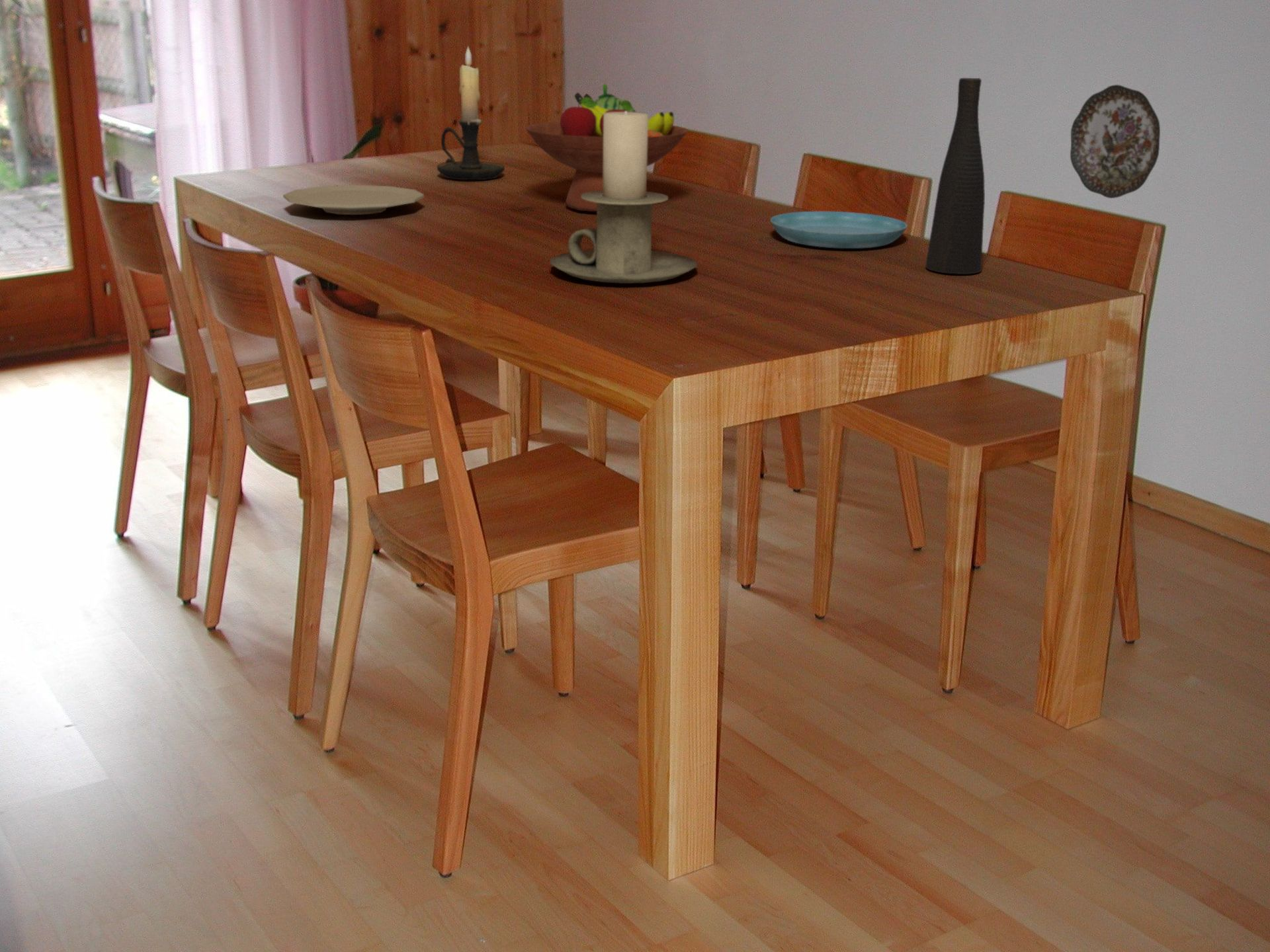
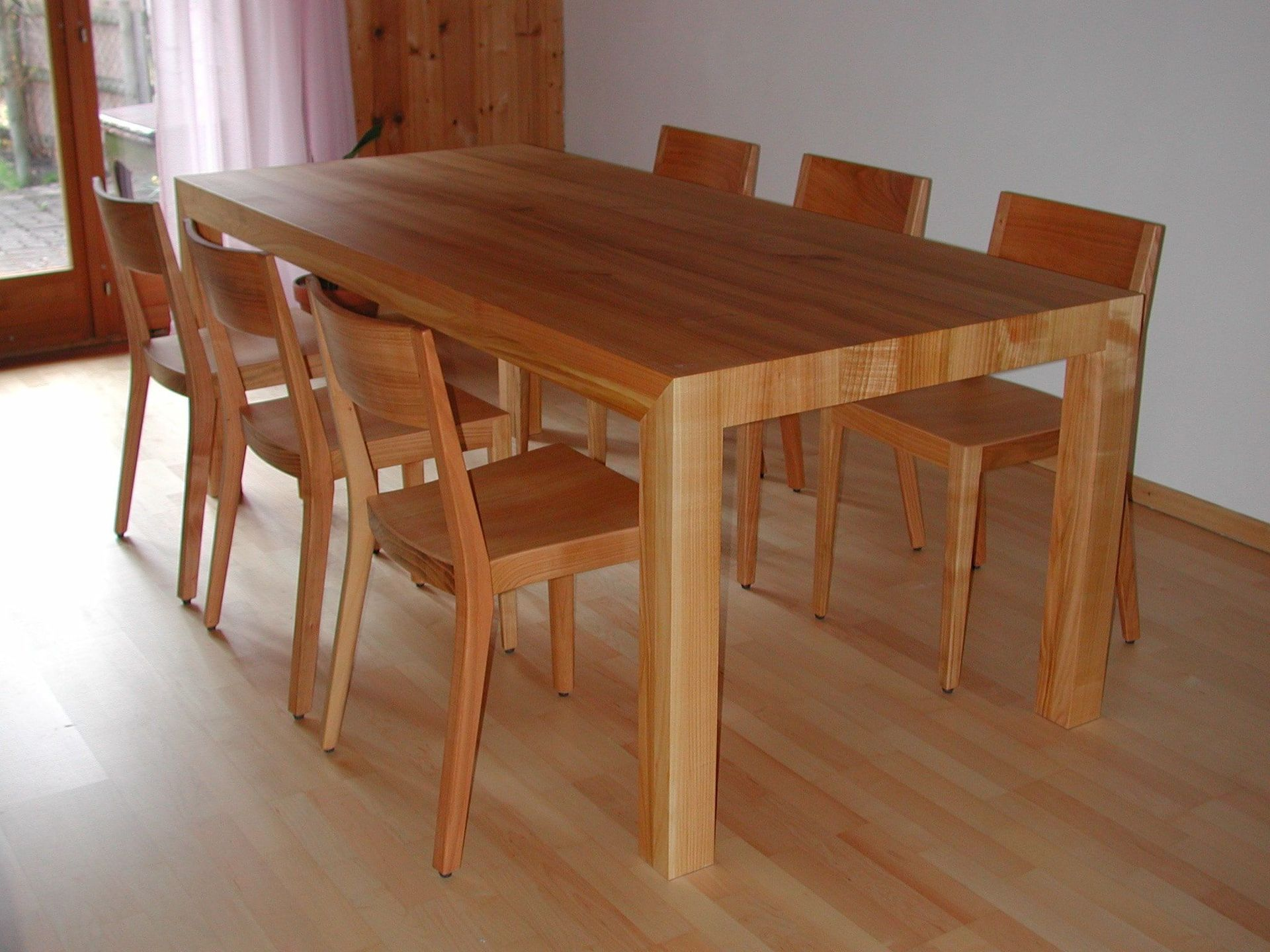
- fruit bowl [524,92,689,212]
- plate [282,184,425,216]
- decorative plate [1070,84,1161,199]
- fruit [594,83,637,112]
- vase [925,77,986,275]
- saucer [770,211,908,249]
- candle holder [549,111,698,284]
- candle holder [437,45,505,180]
